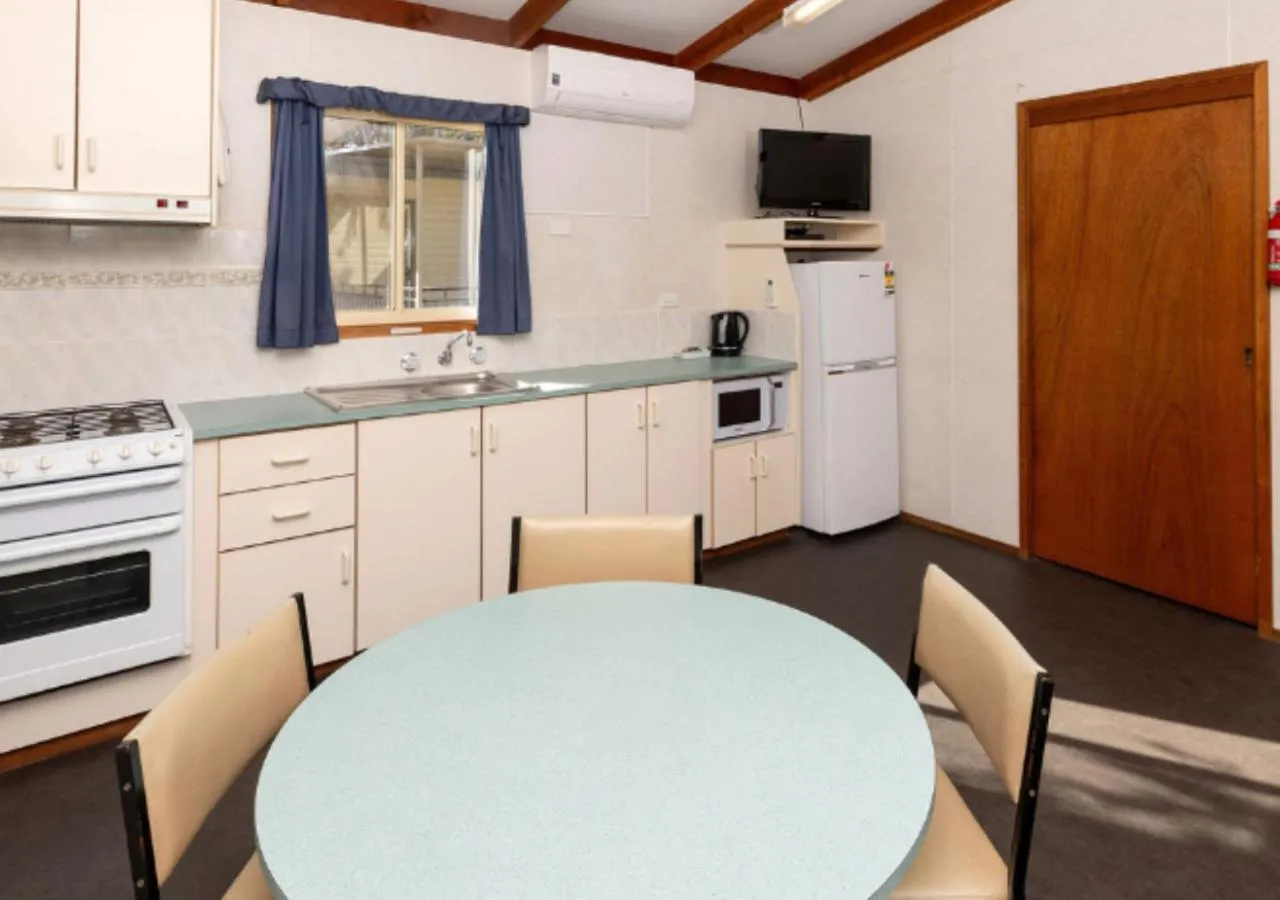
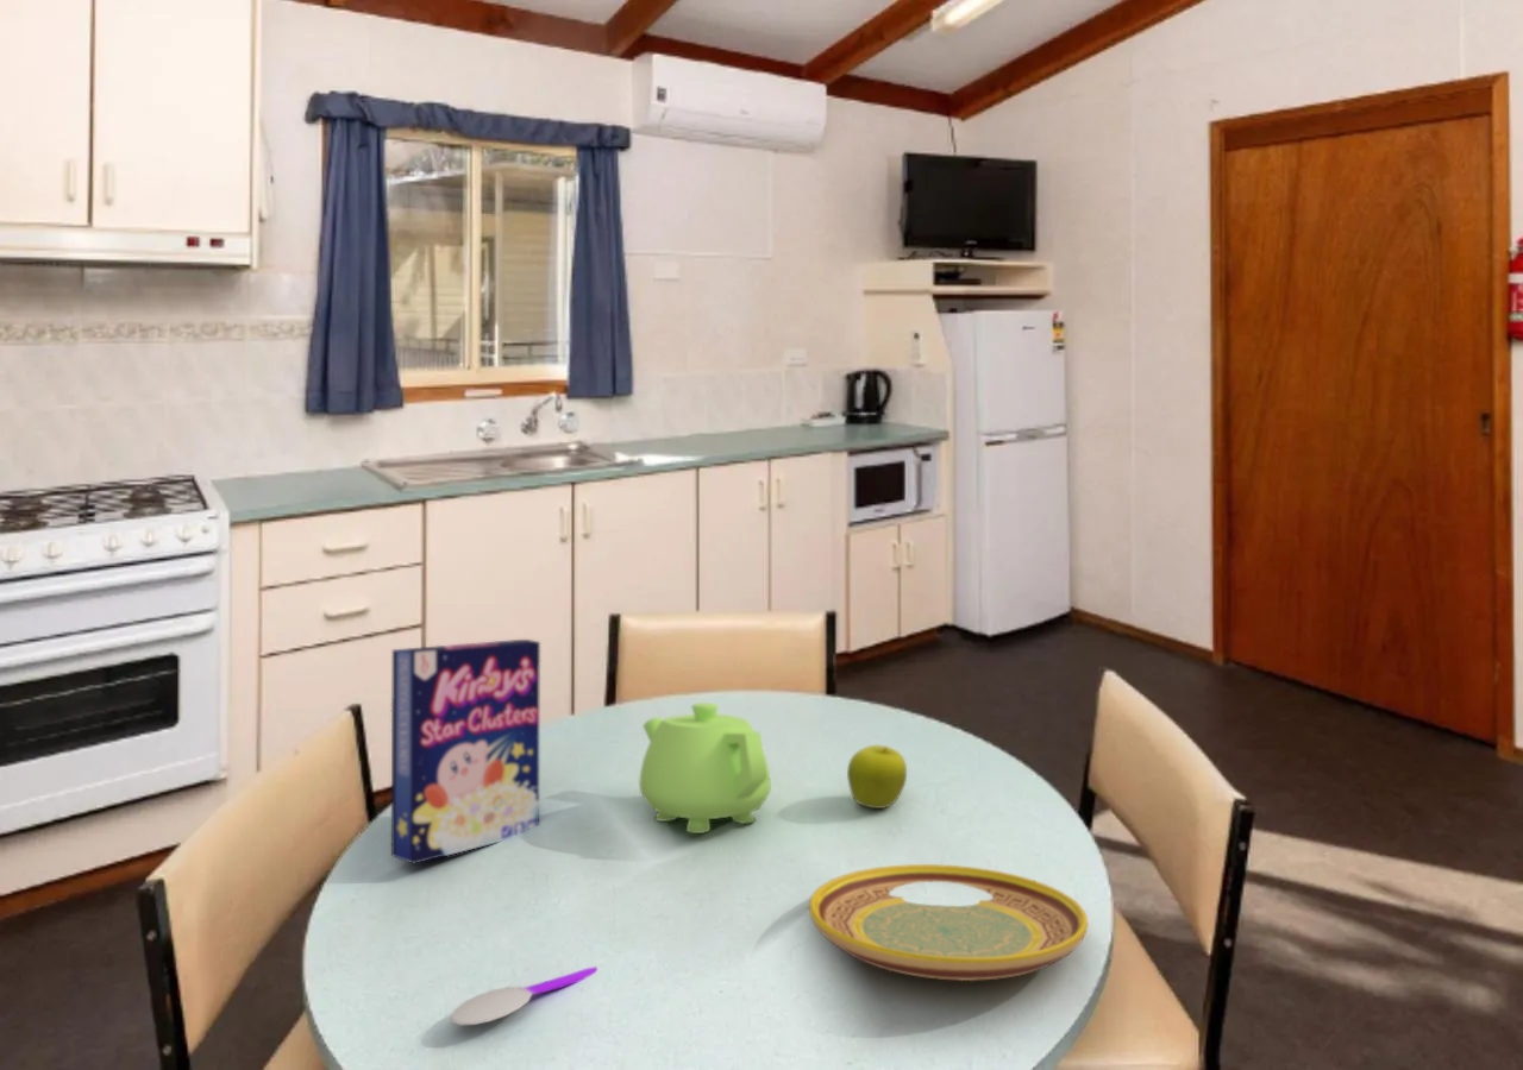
+ cereal box [390,638,541,866]
+ spoon [449,965,598,1026]
+ fruit [846,744,908,810]
+ plate [808,863,1089,982]
+ teapot [638,701,772,835]
